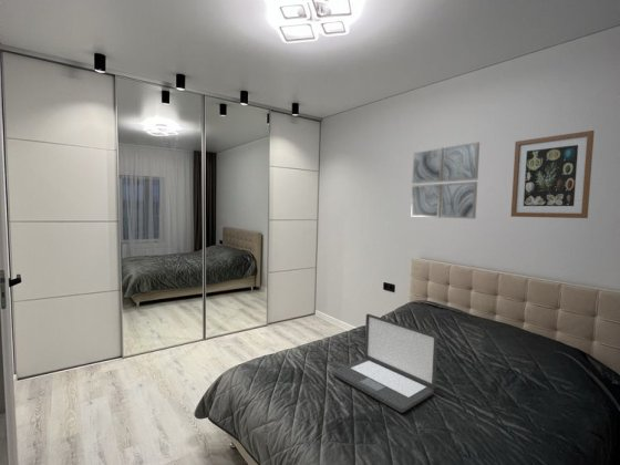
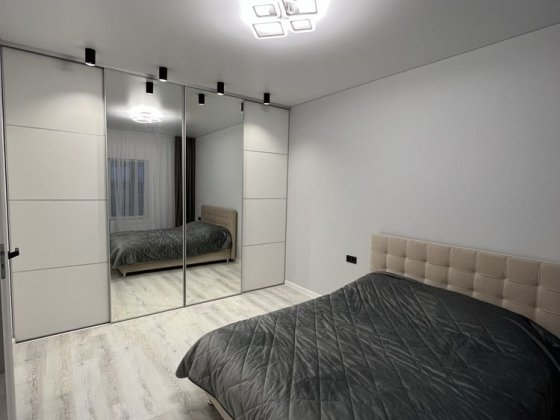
- wall art [510,130,596,219]
- wall art [410,141,480,219]
- laptop [332,313,438,414]
